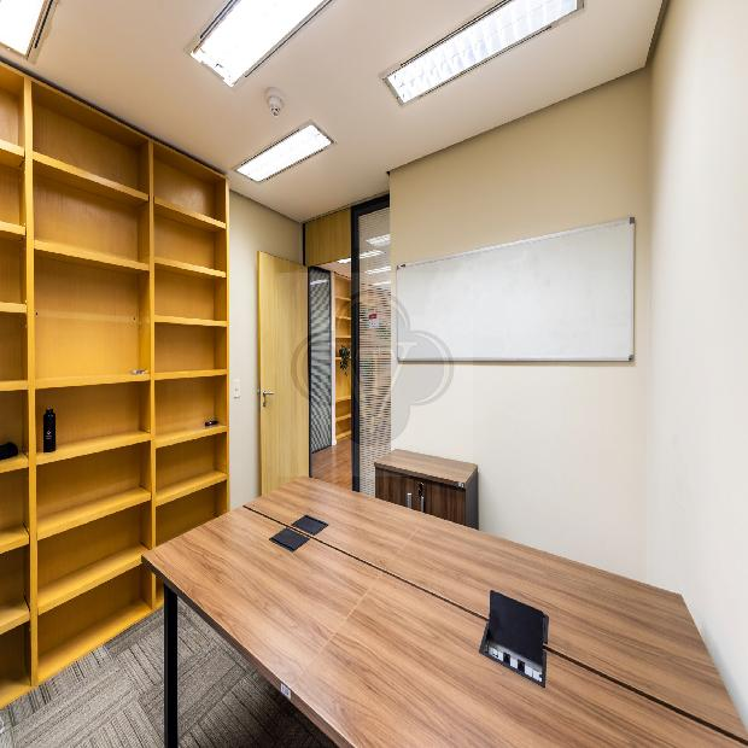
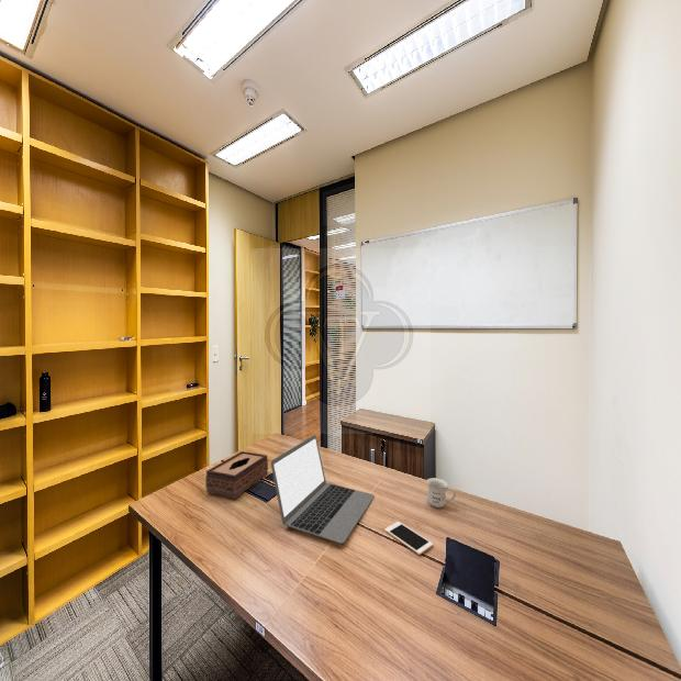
+ laptop [270,434,376,545]
+ mug [425,477,457,509]
+ tissue box [204,450,269,500]
+ cell phone [384,521,434,556]
